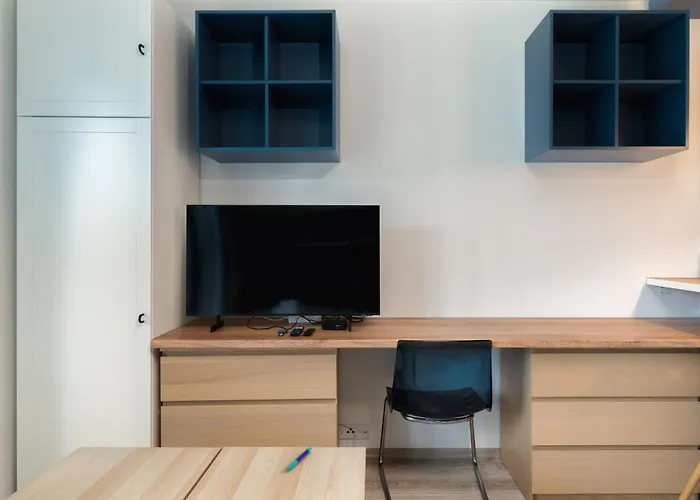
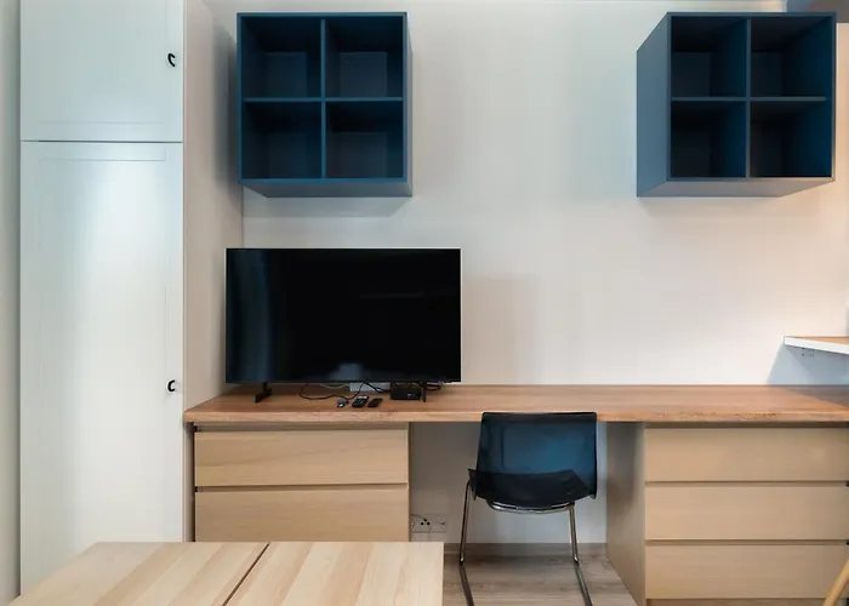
- pen [285,446,313,472]
